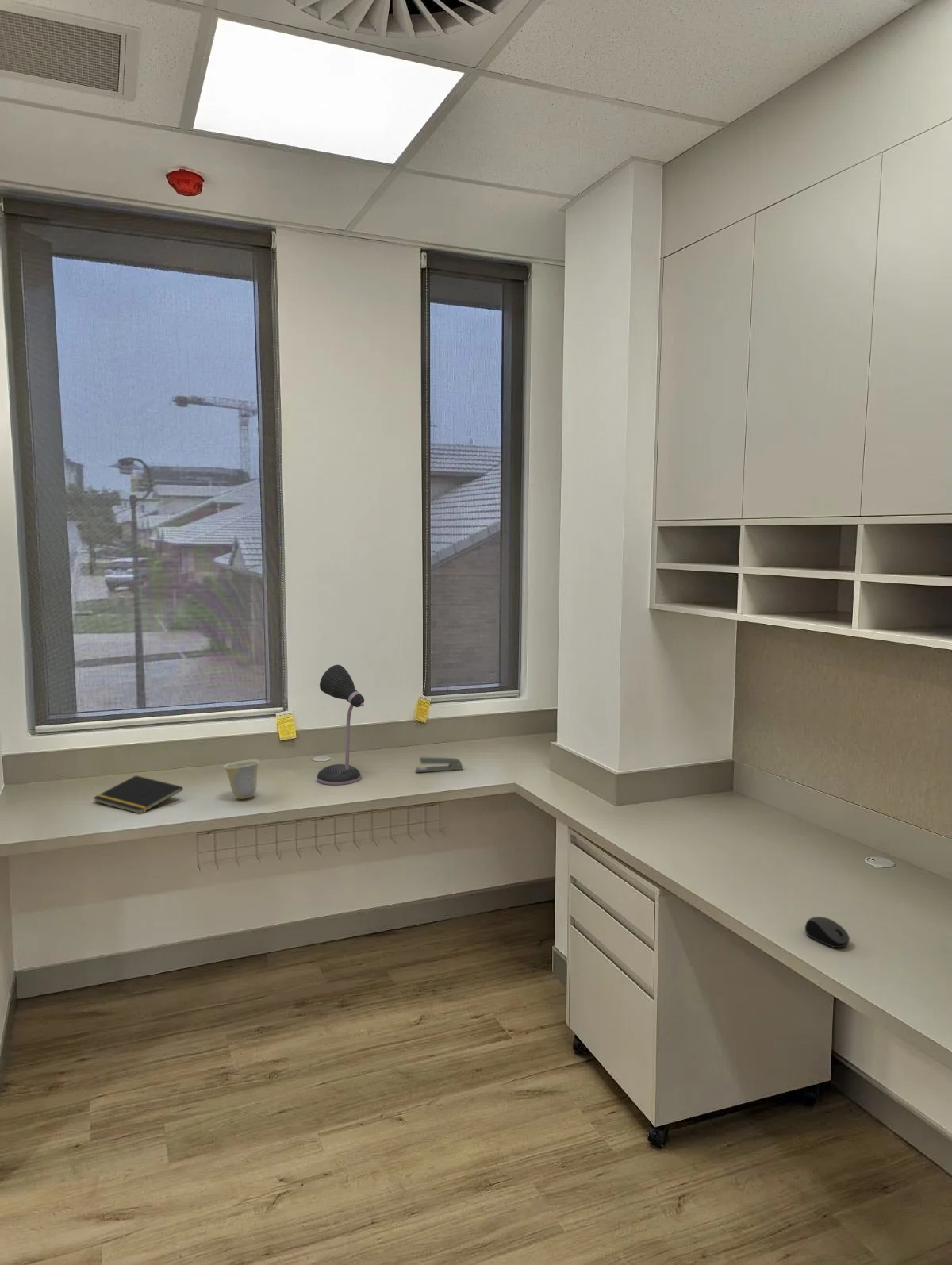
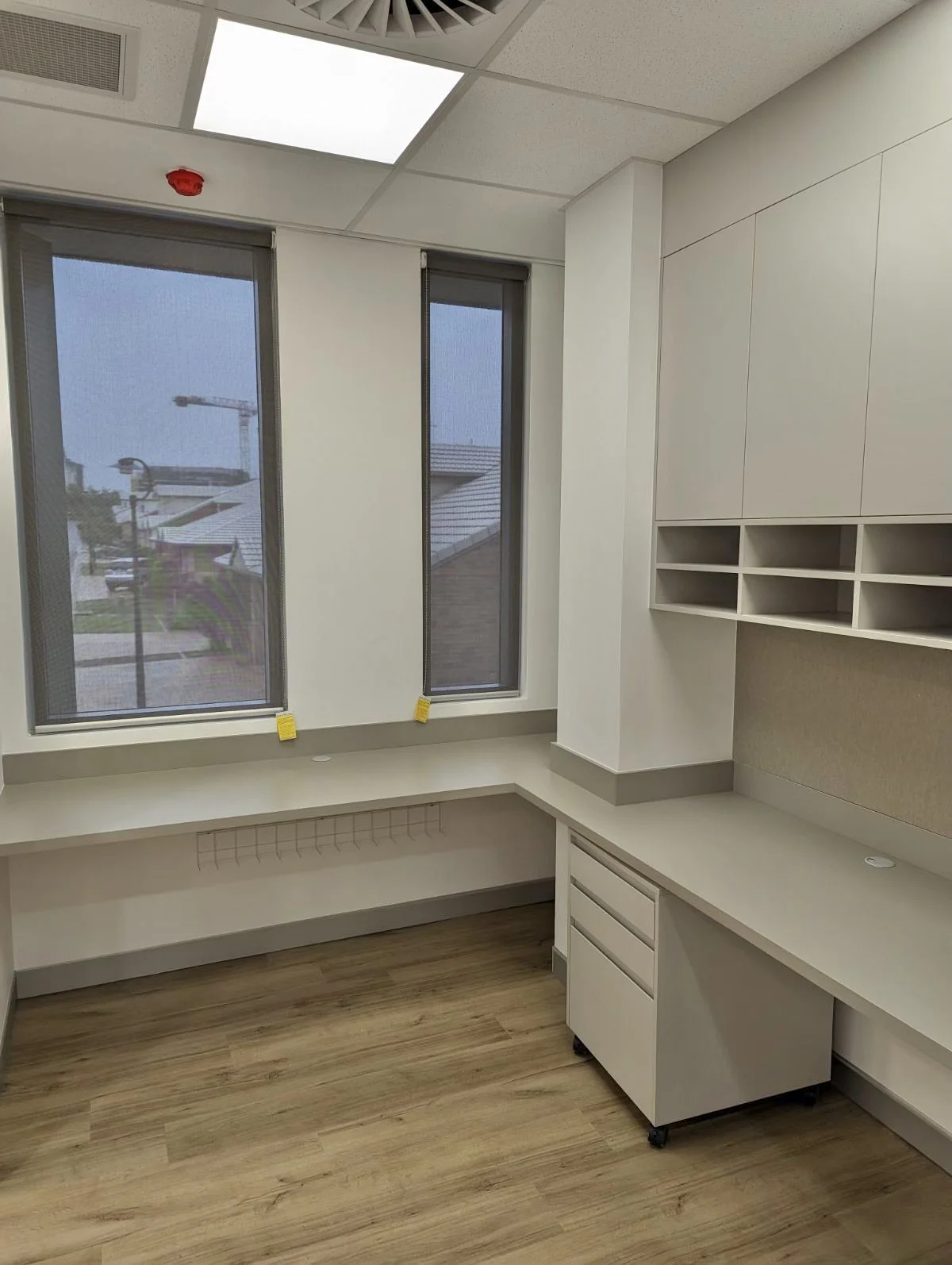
- notepad [92,775,184,815]
- cup [222,759,261,800]
- computer mouse [804,916,850,948]
- stapler [415,756,464,773]
- desk lamp [316,664,365,786]
